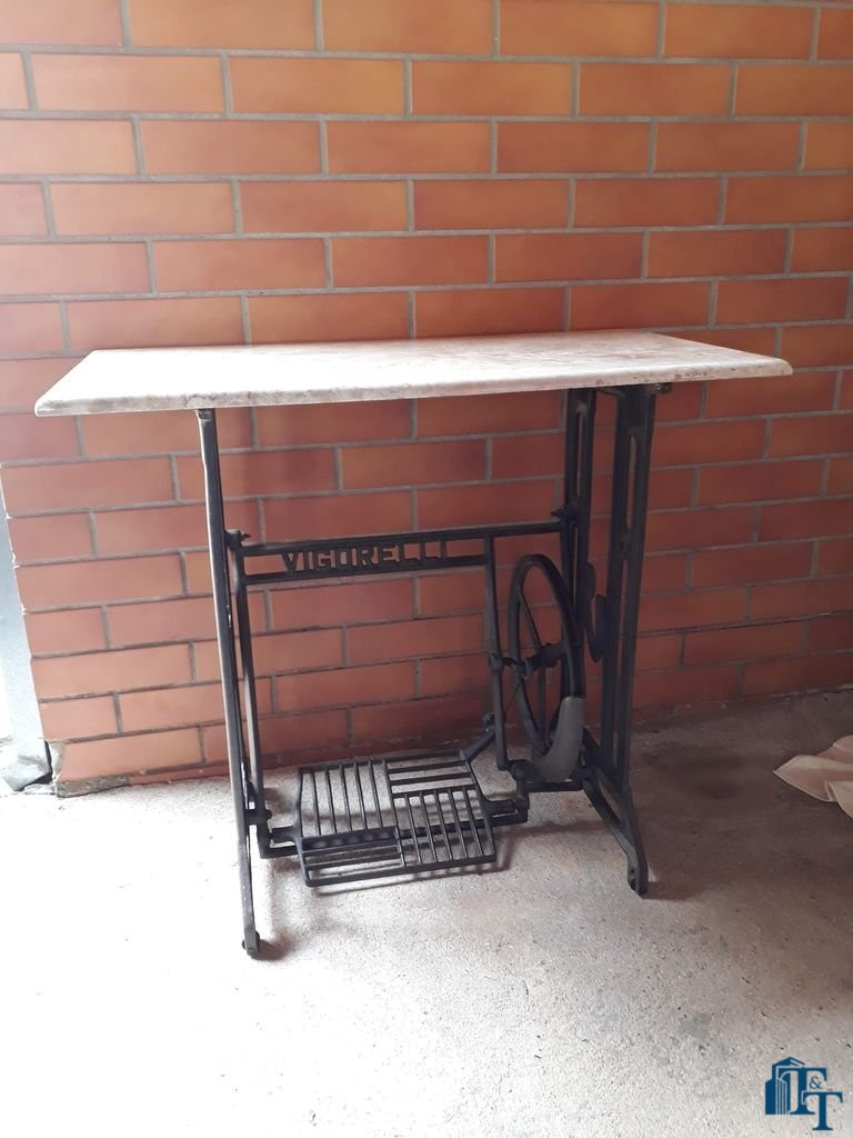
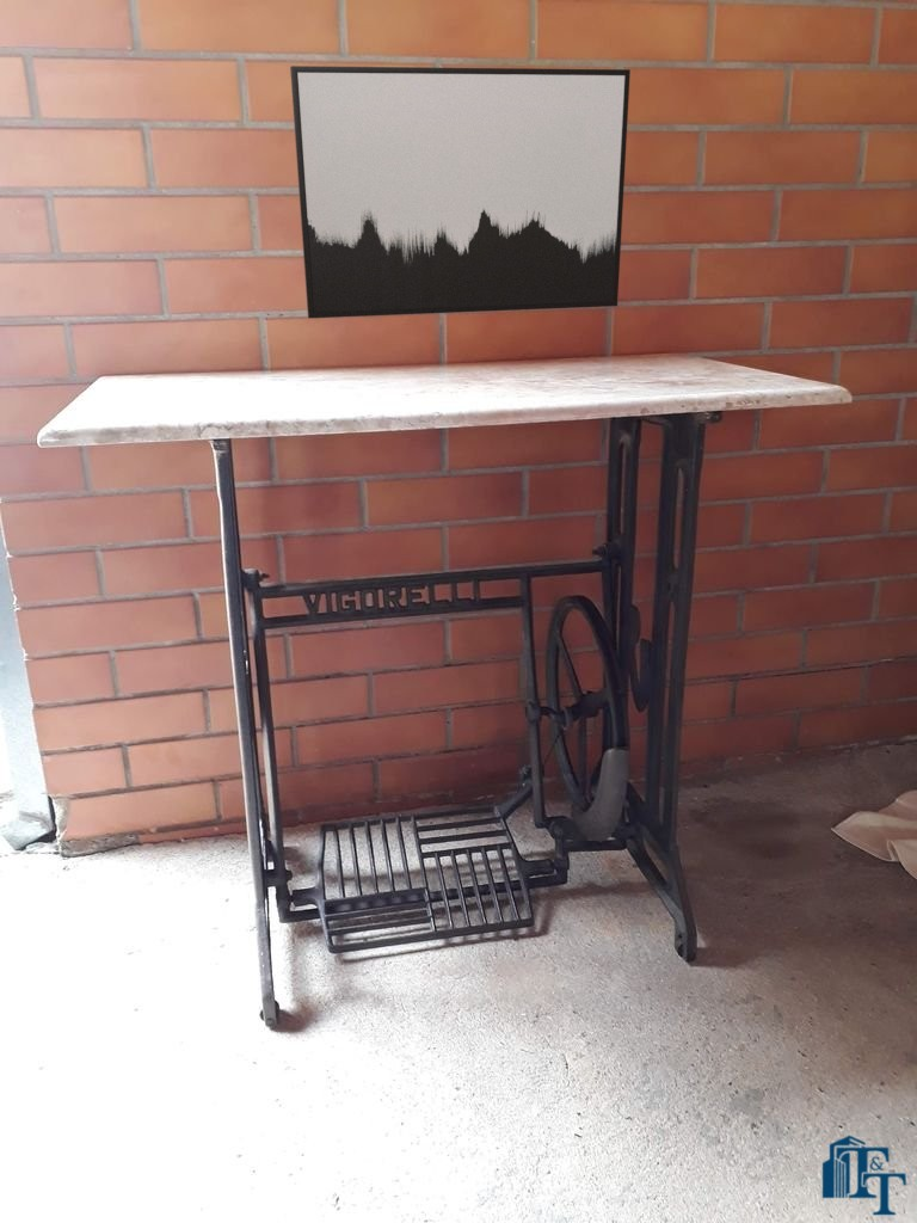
+ wall art [289,64,632,319]
